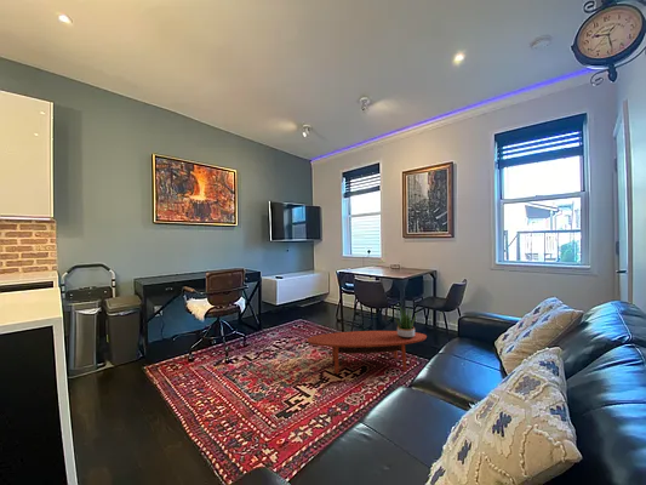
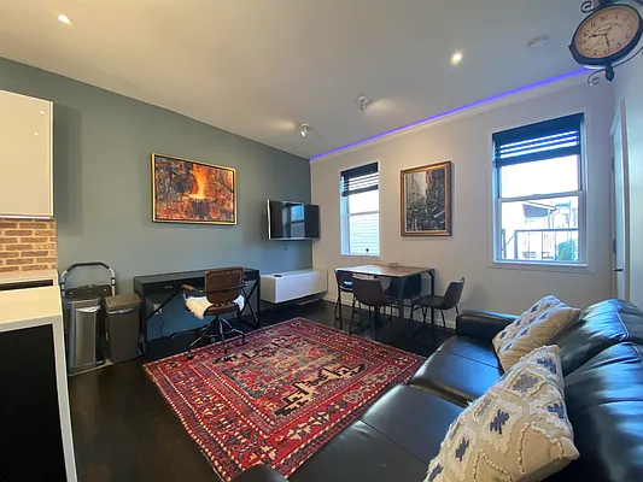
- coffee table [307,330,428,375]
- potted plant [390,304,419,338]
